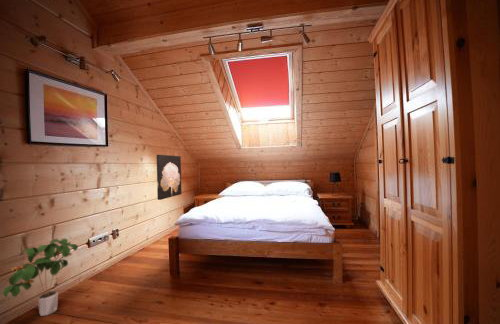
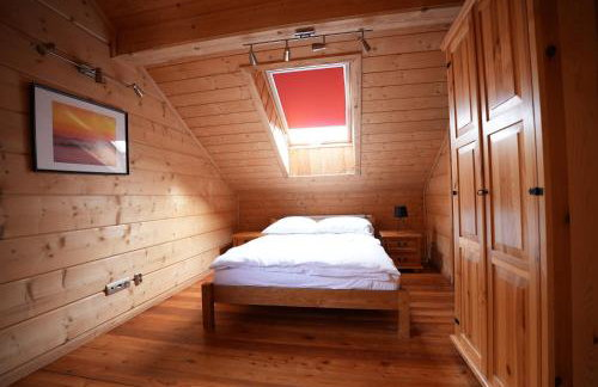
- wall art [156,154,183,201]
- potted plant [2,238,79,317]
